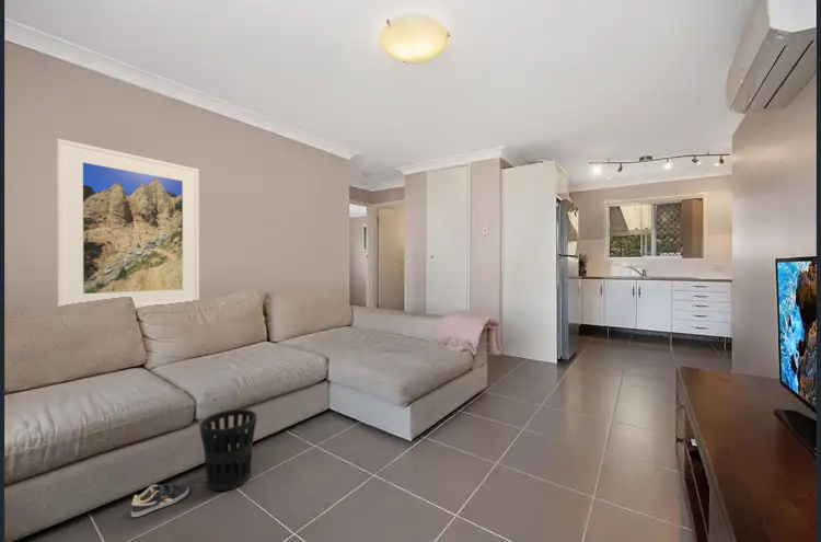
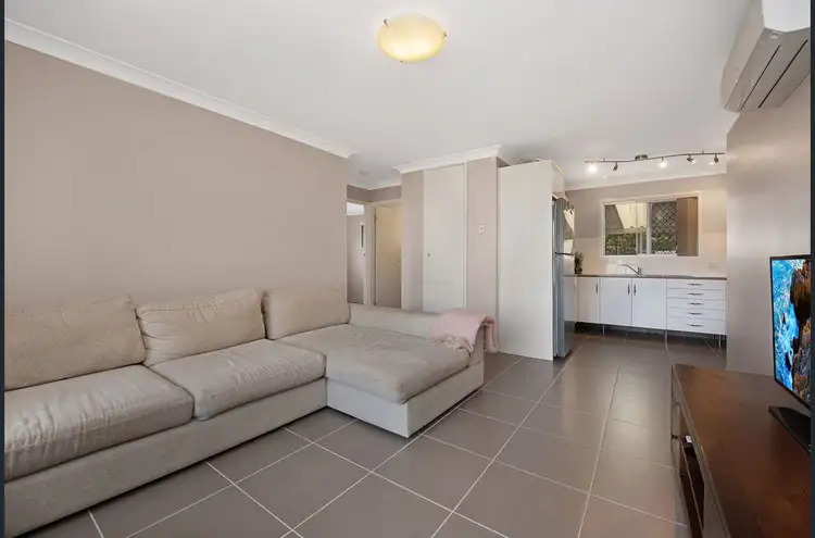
- sneaker [130,484,190,518]
- wastebasket [199,408,257,492]
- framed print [56,138,200,309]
